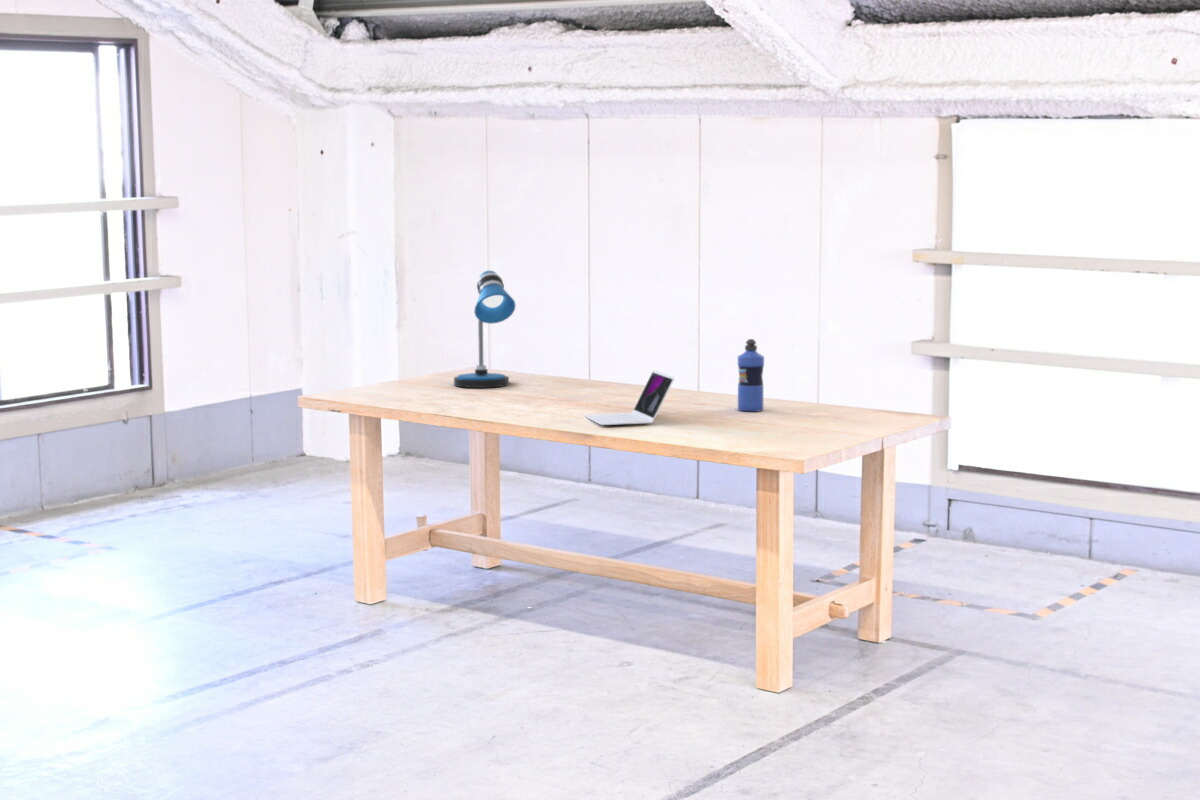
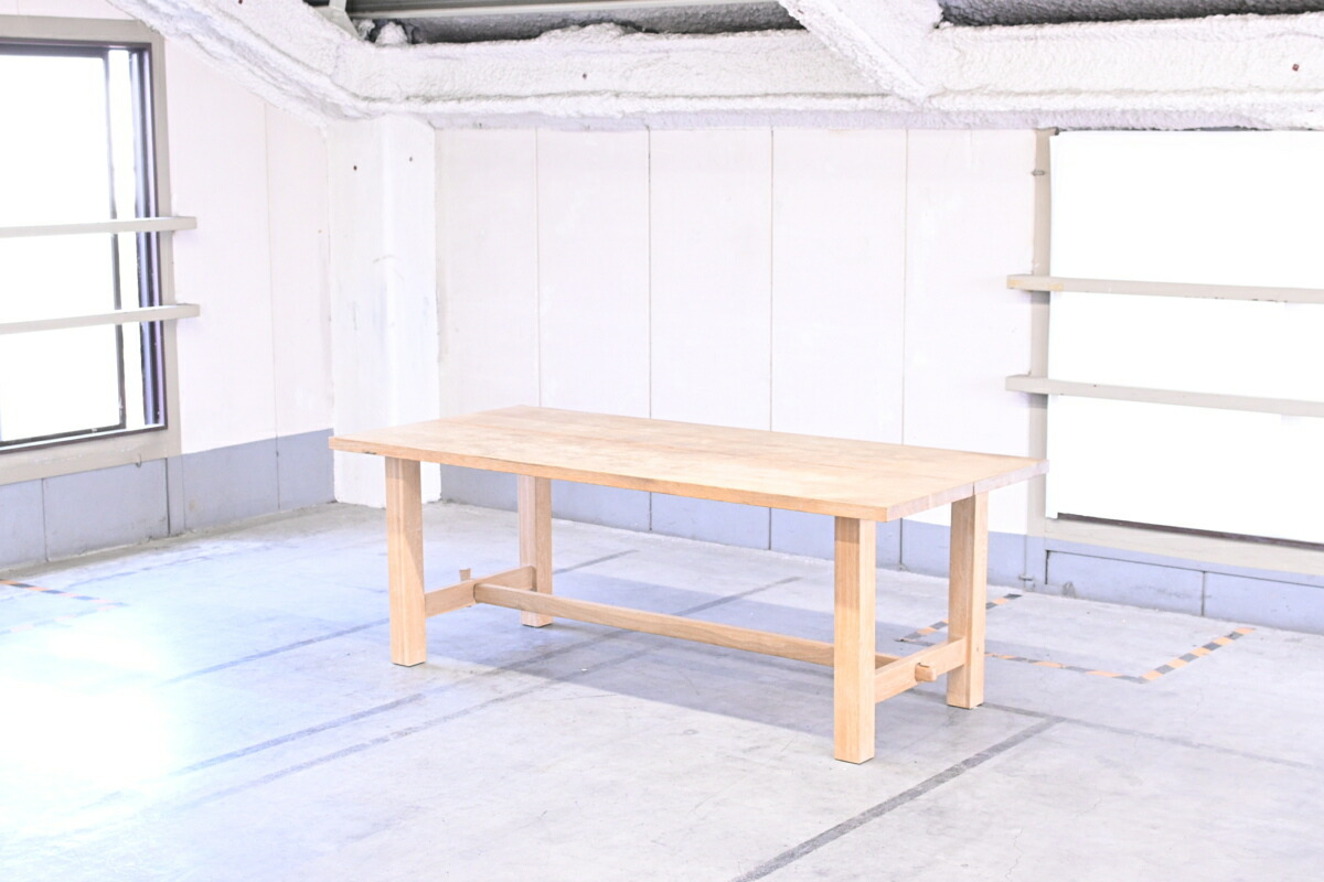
- desk lamp [453,270,517,389]
- water bottle [737,338,765,412]
- laptop [582,369,676,426]
